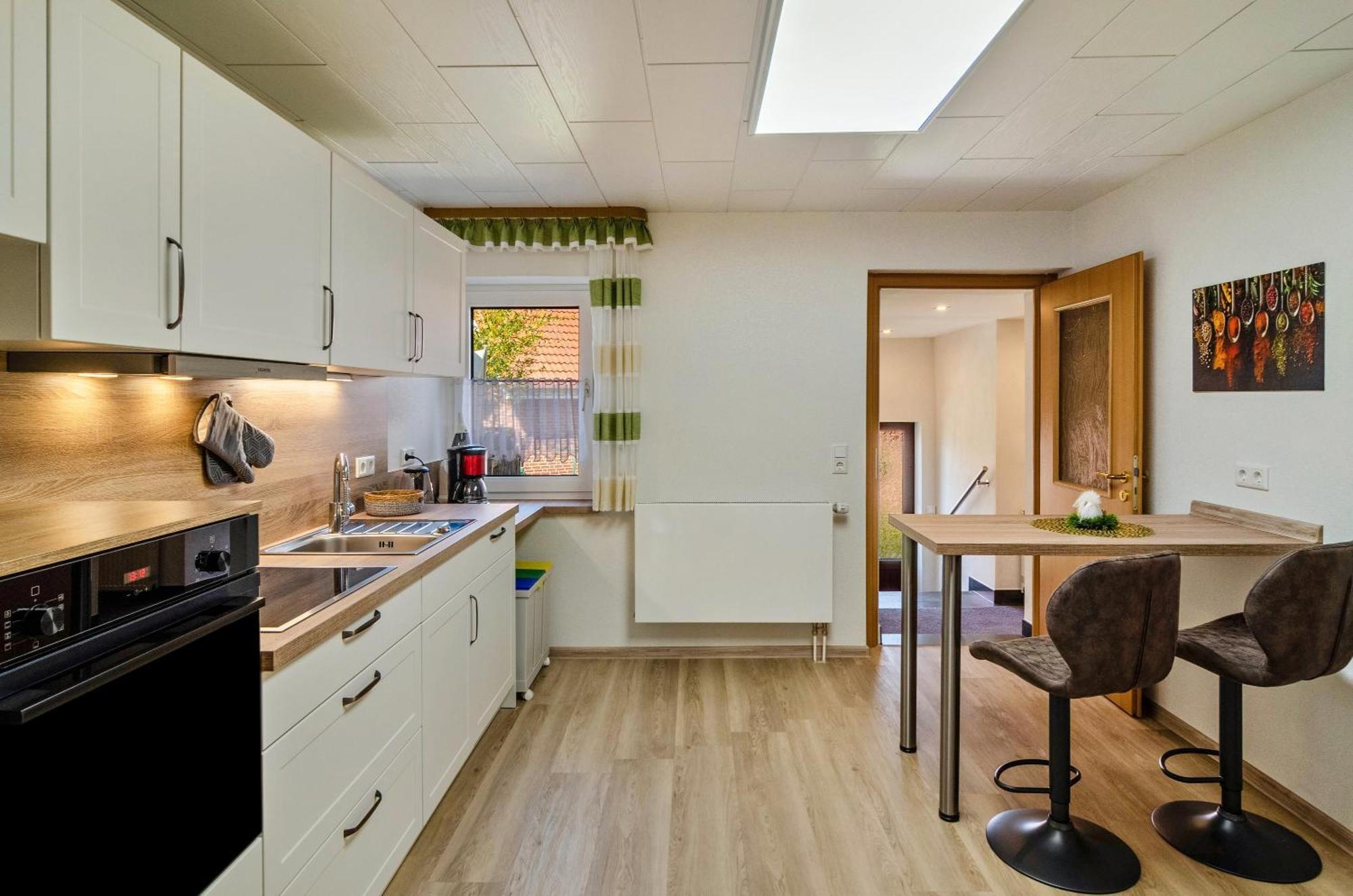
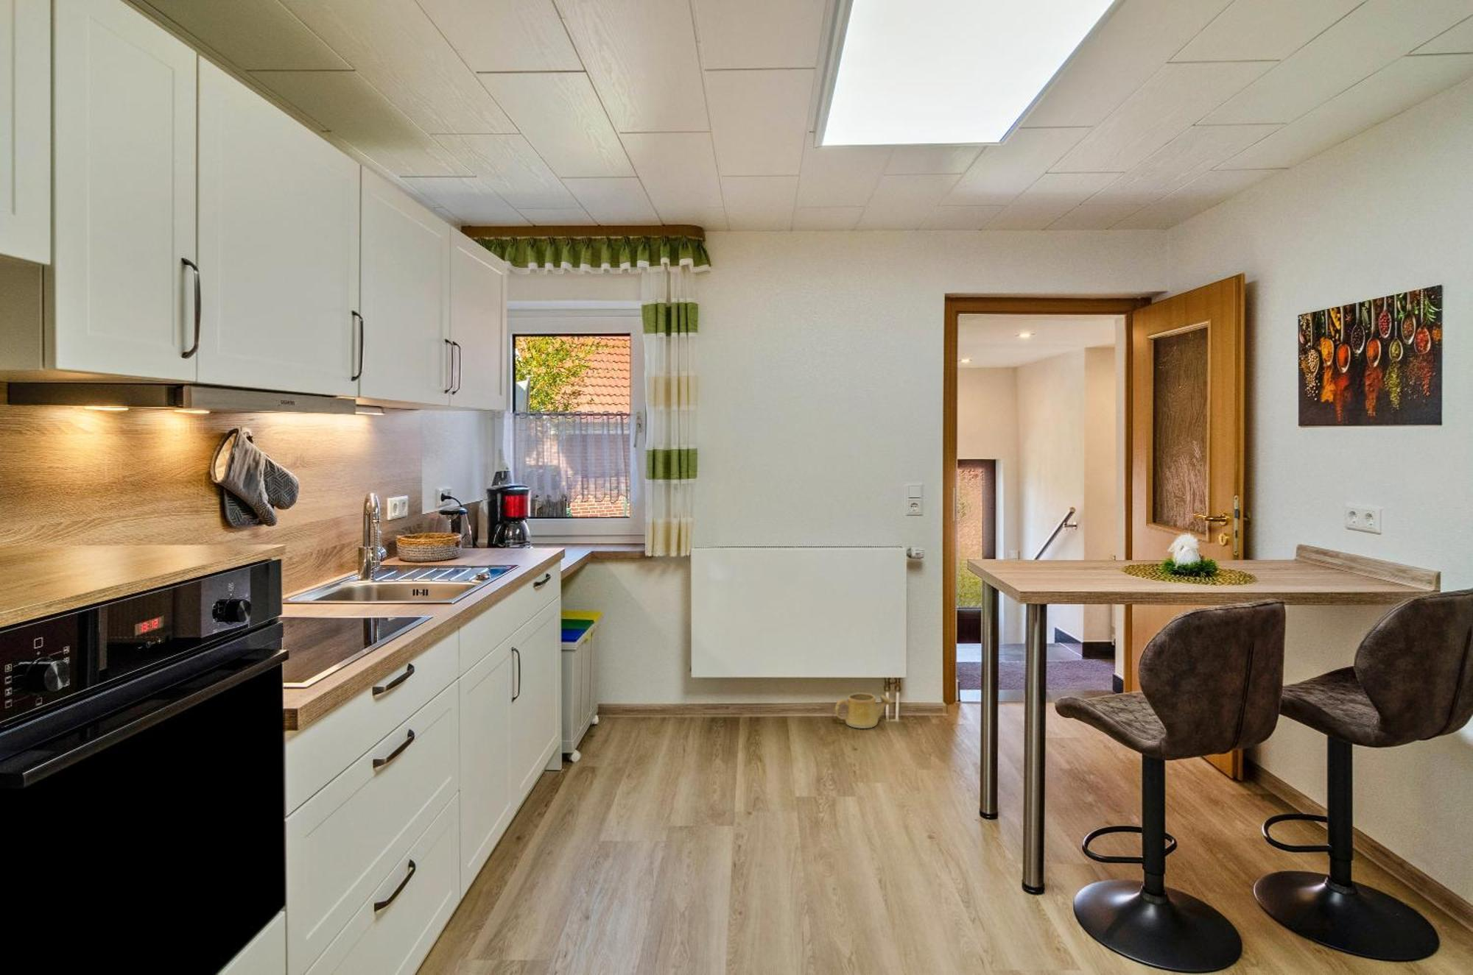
+ watering can [834,692,894,729]
